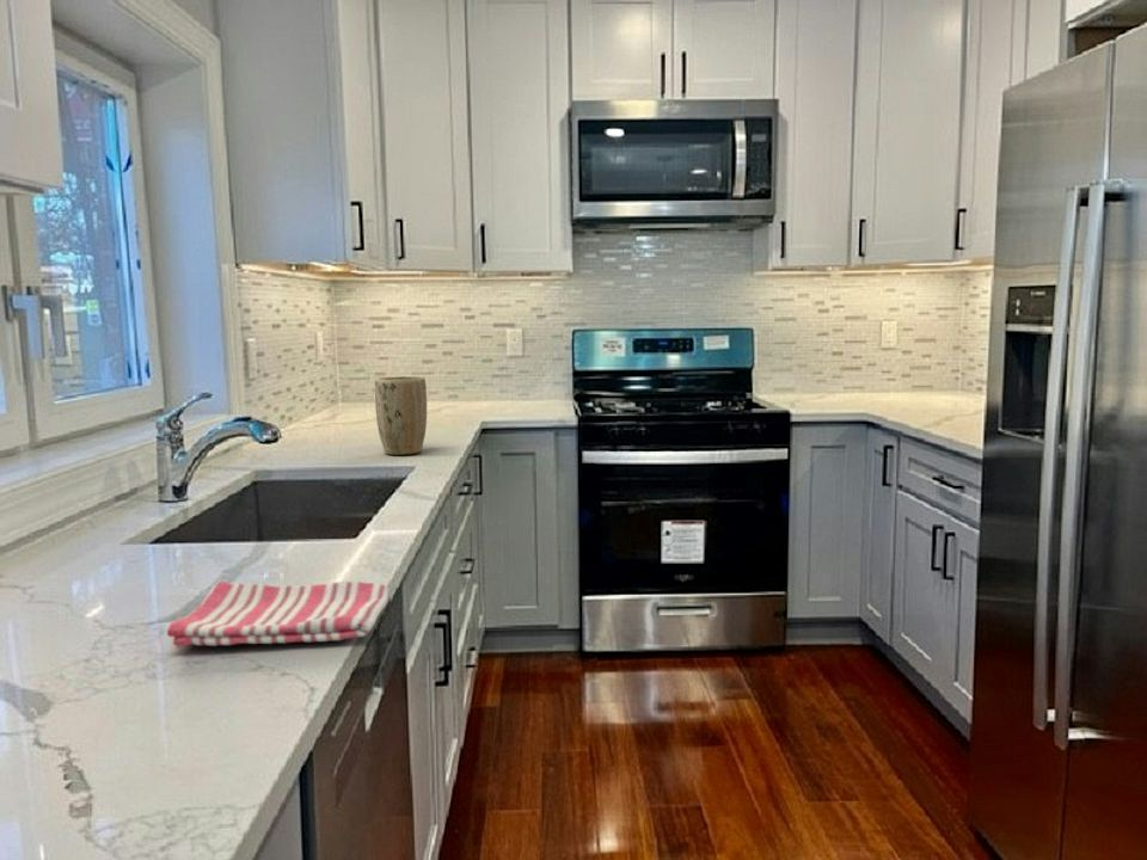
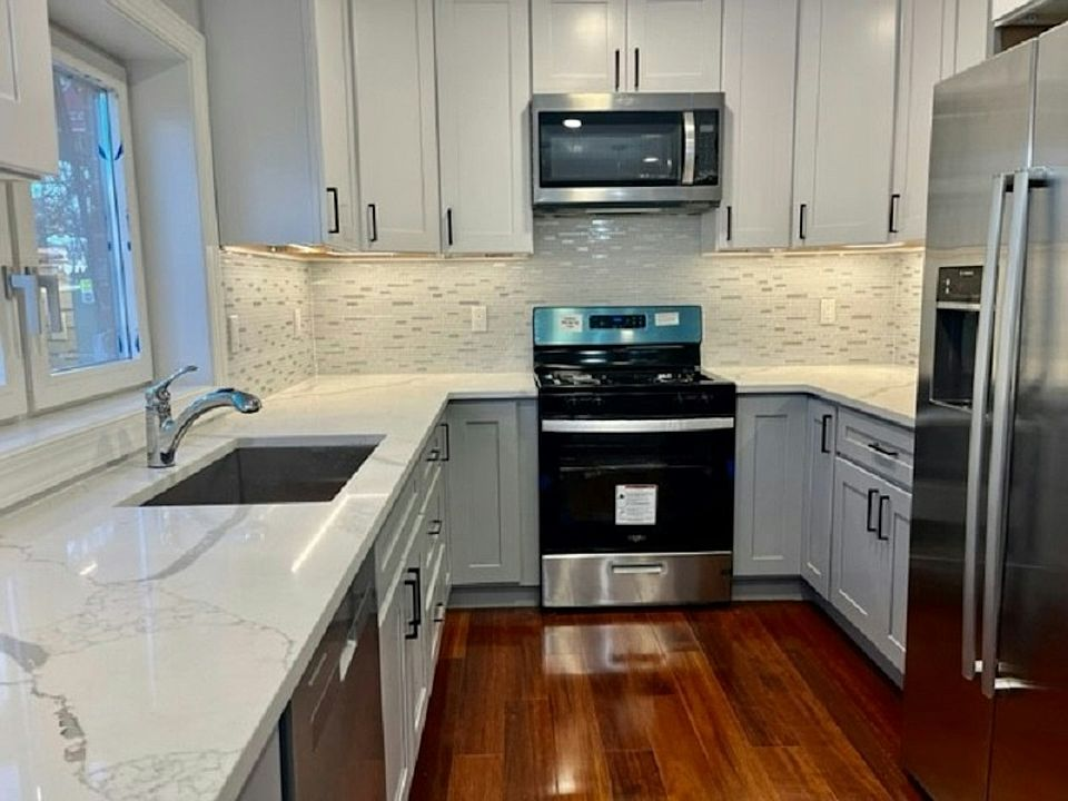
- dish towel [166,579,391,647]
- plant pot [374,375,428,456]
